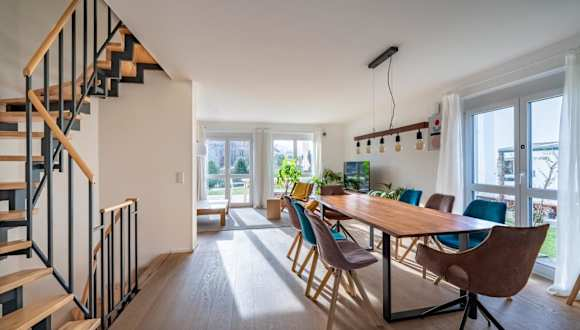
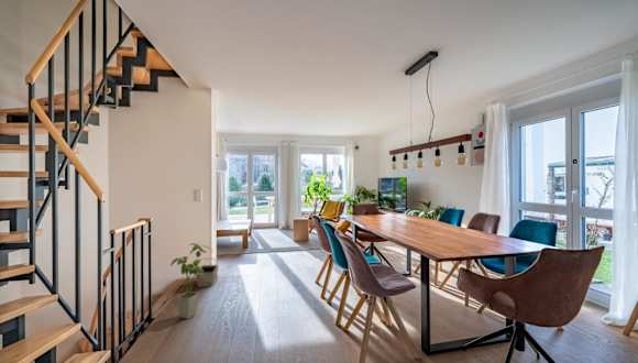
+ basket [195,257,220,288]
+ house plant [170,242,213,320]
